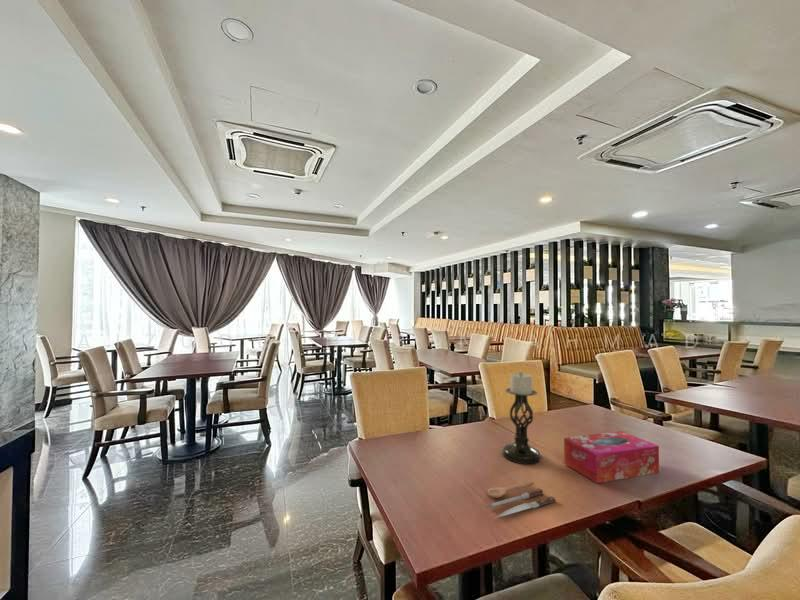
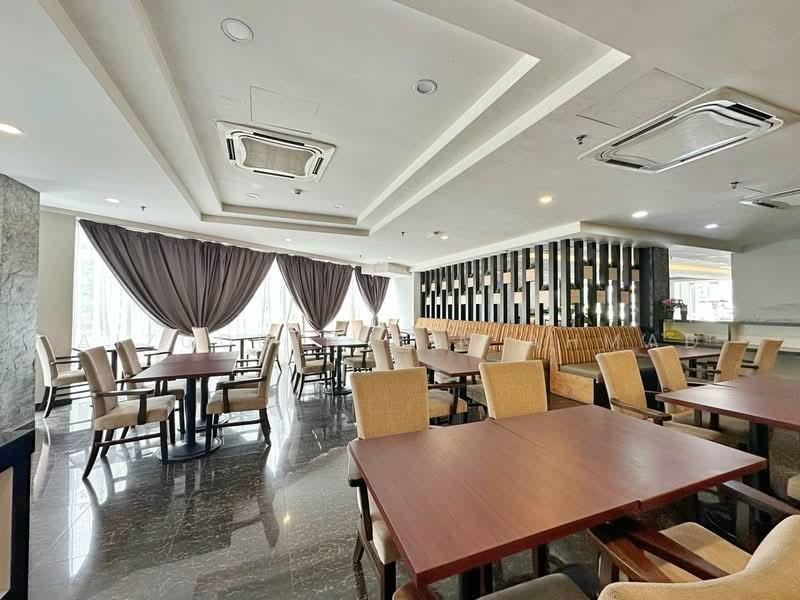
- tissue box [563,430,660,484]
- spoon [486,480,557,519]
- candle holder [502,371,542,465]
